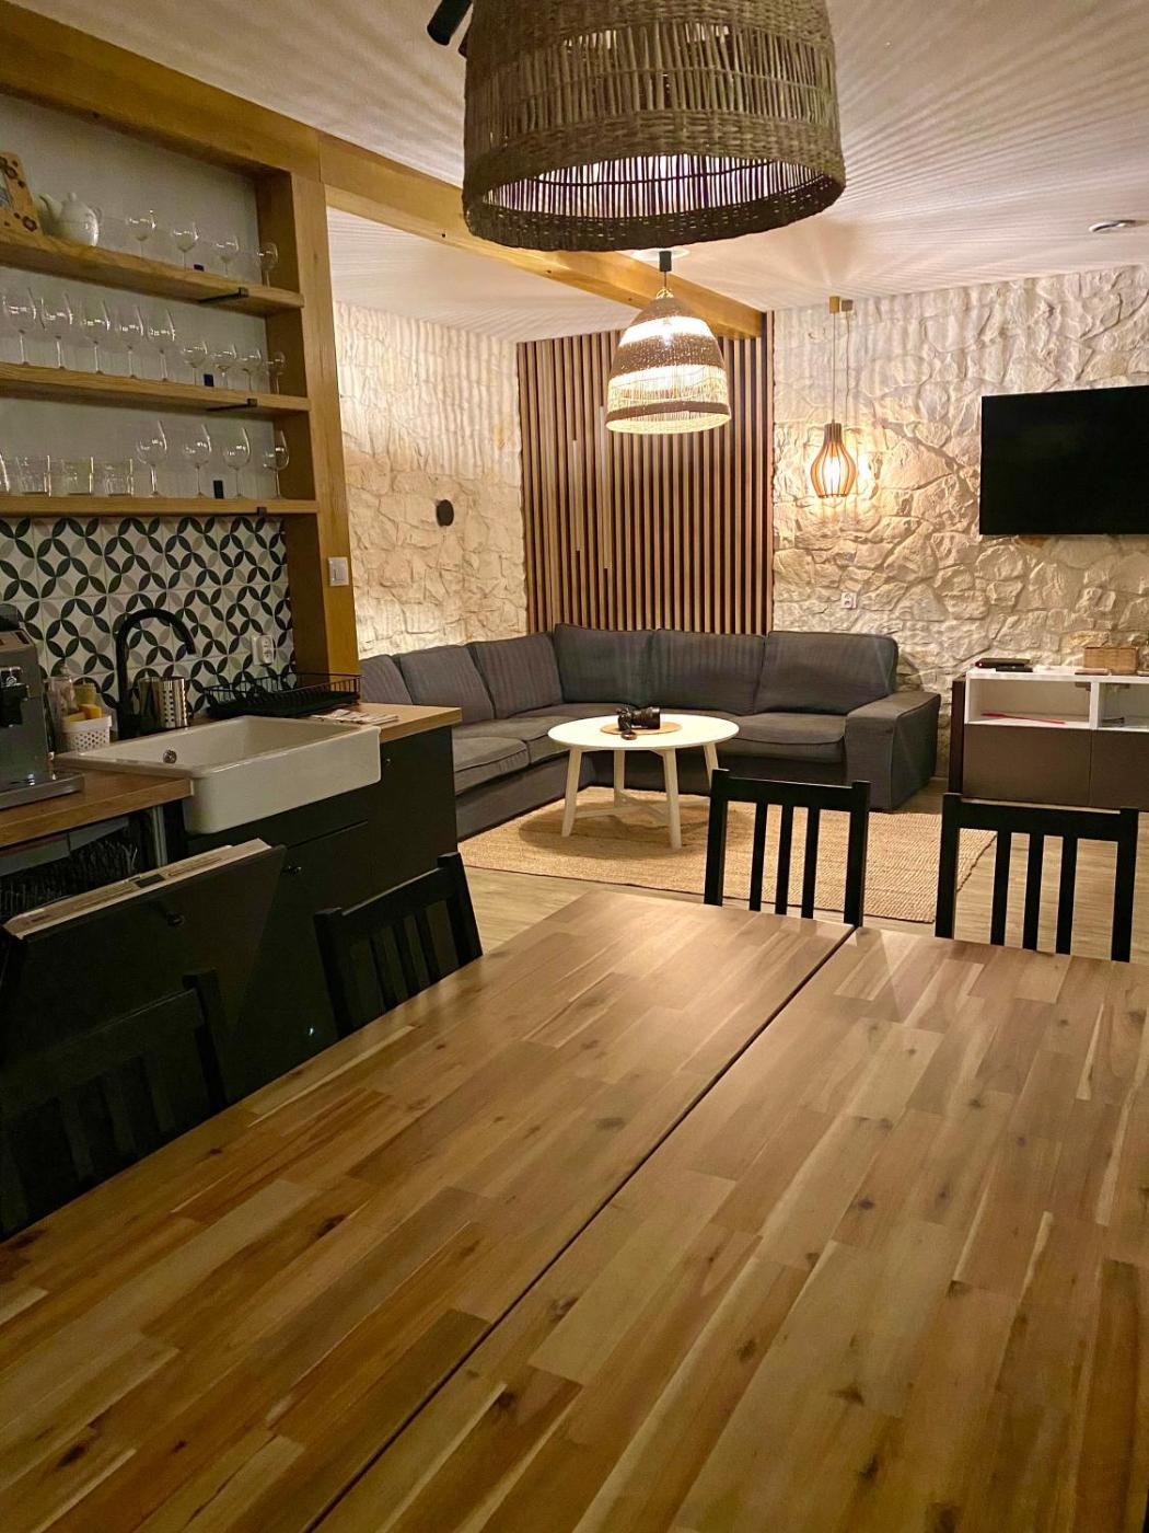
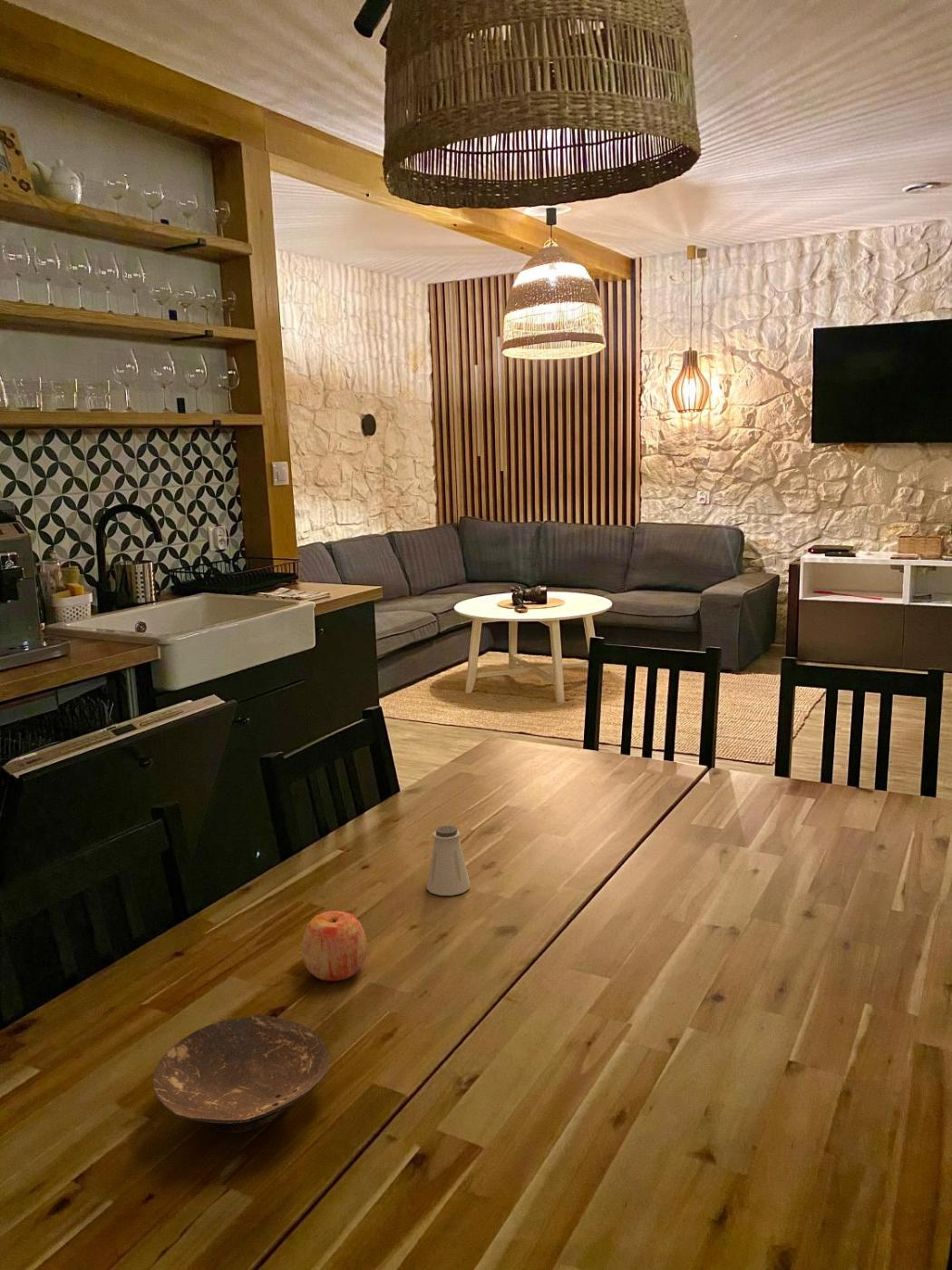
+ saltshaker [426,825,471,896]
+ bowl [152,1014,331,1134]
+ apple [301,910,368,982]
